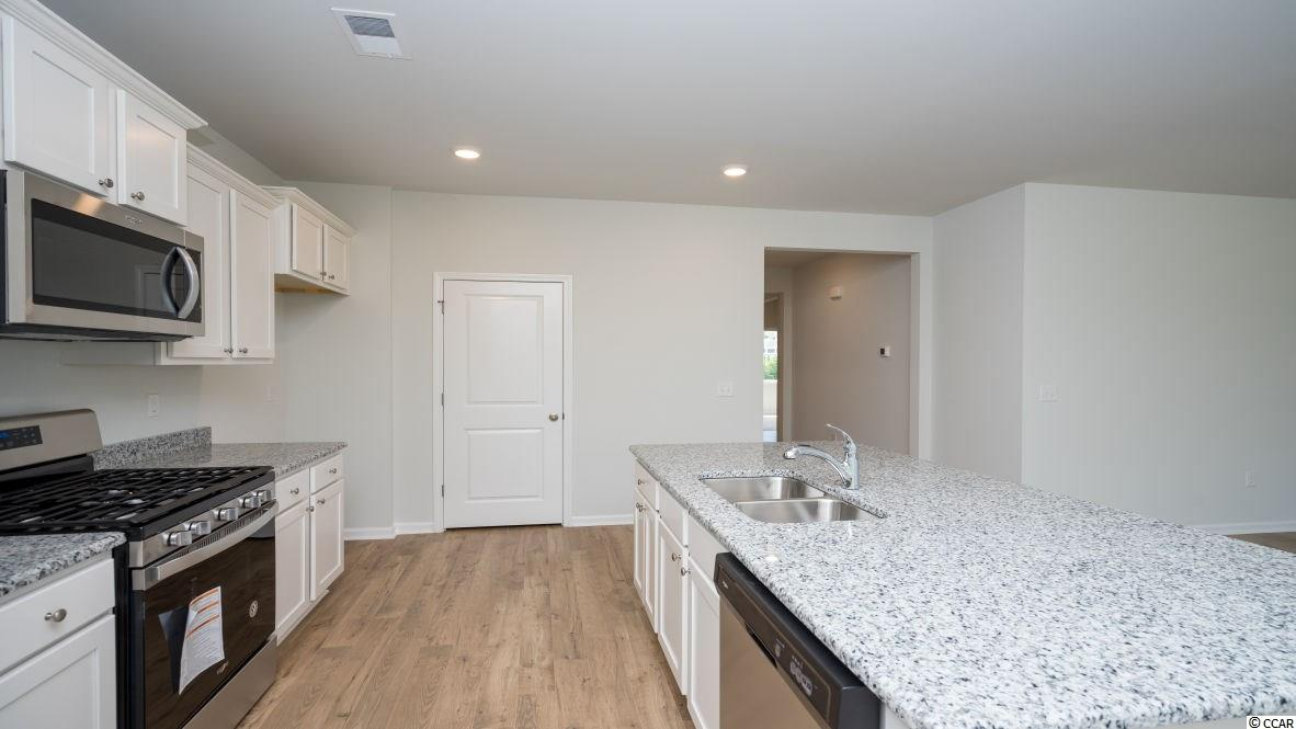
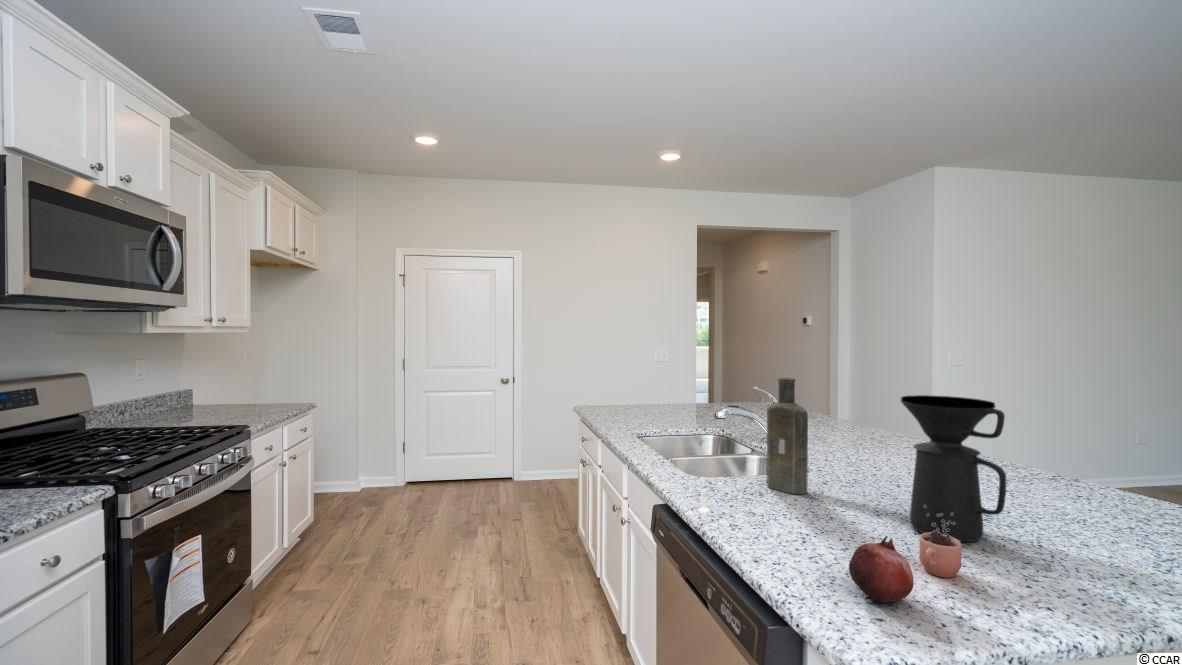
+ bottle [766,377,809,495]
+ cocoa [918,505,962,579]
+ fruit [848,535,914,604]
+ coffee maker [899,394,1007,543]
